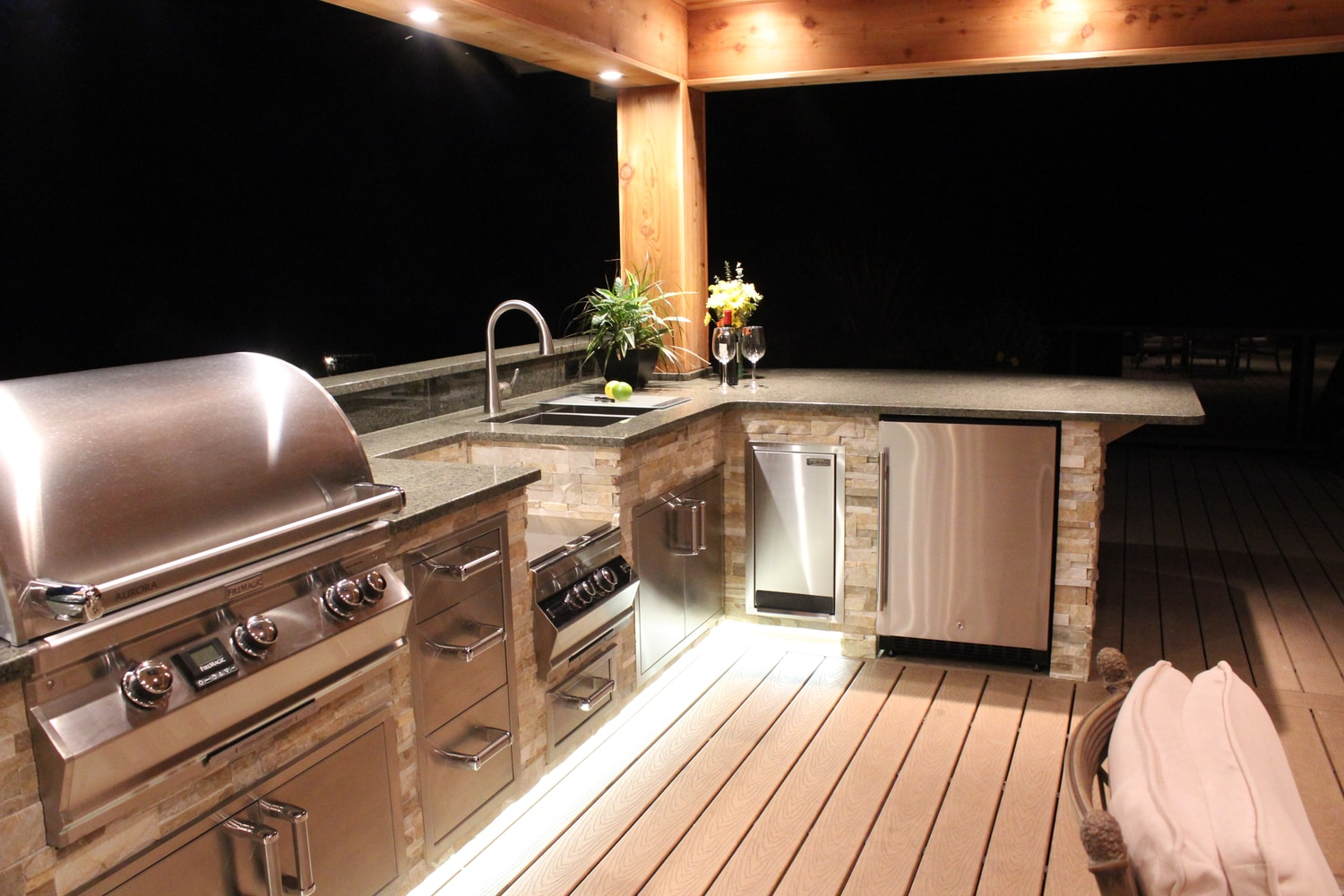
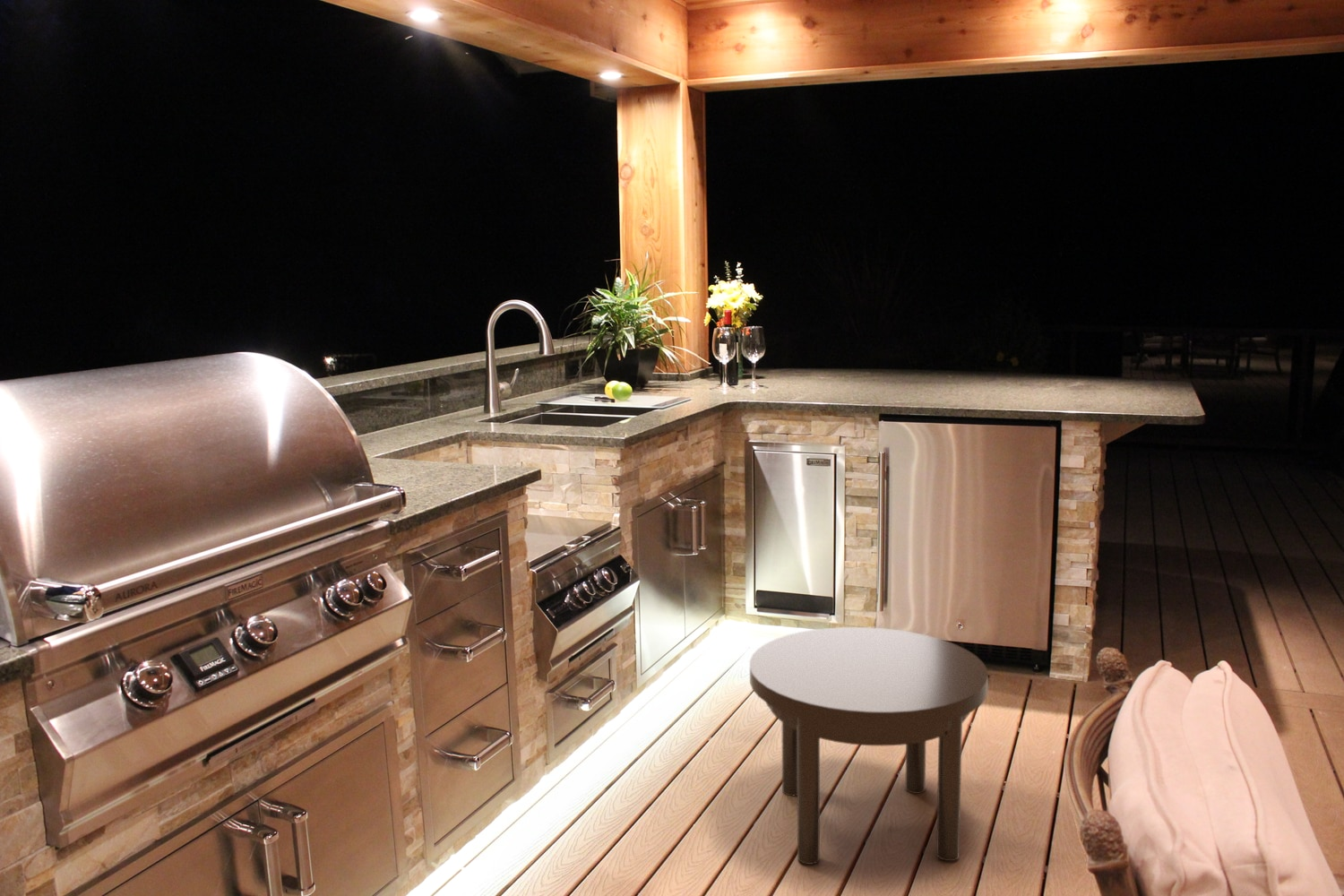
+ side table [749,626,989,866]
